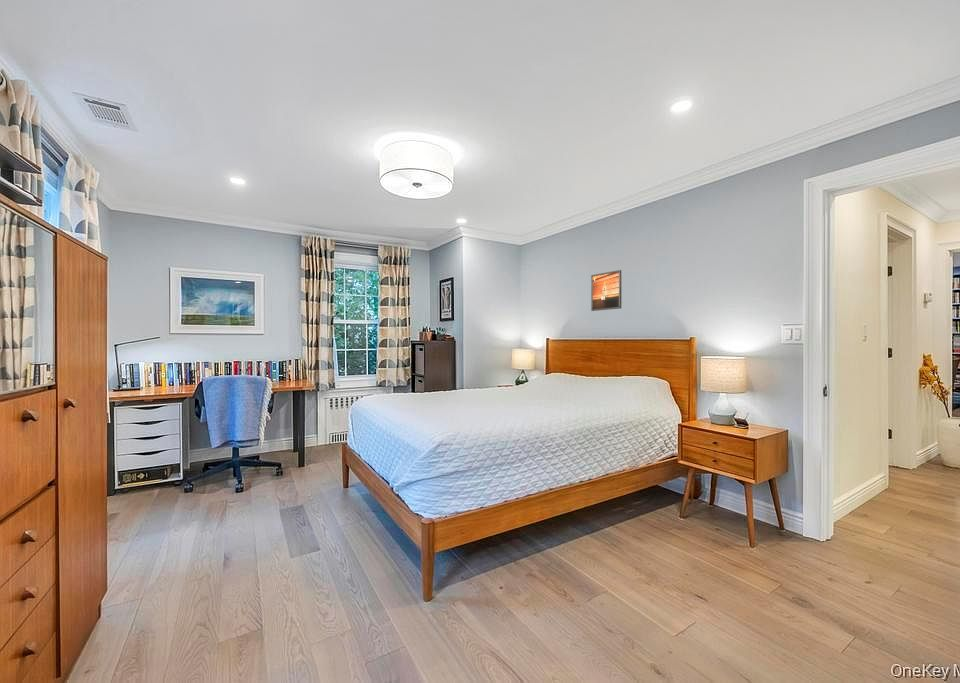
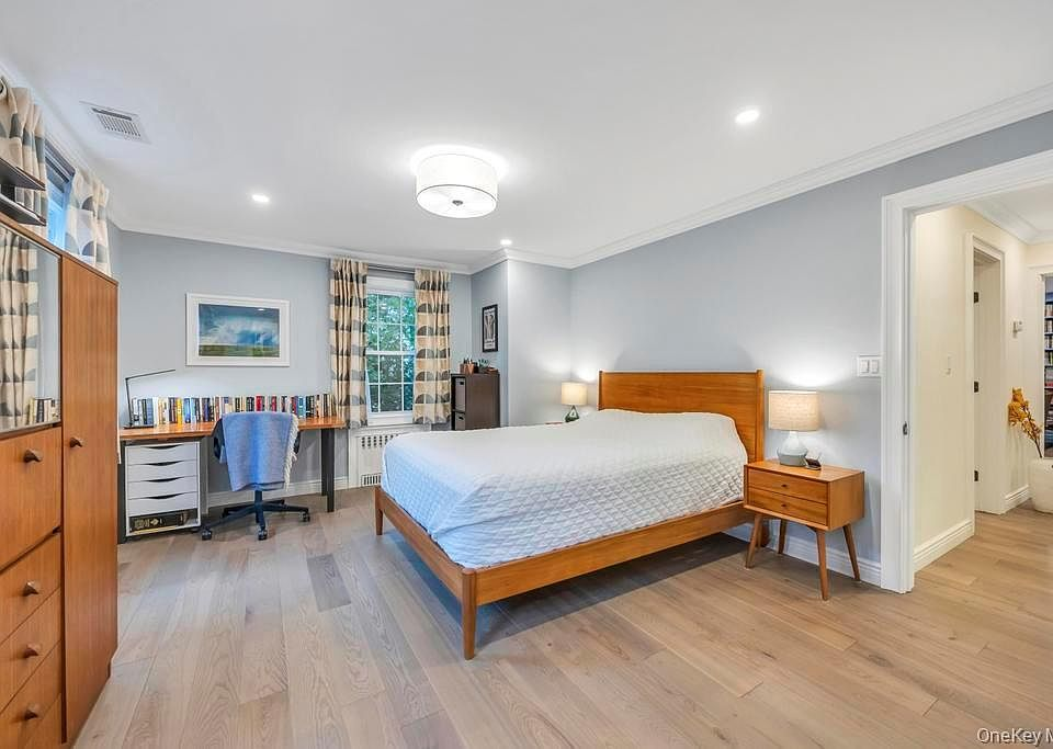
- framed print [590,269,622,312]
